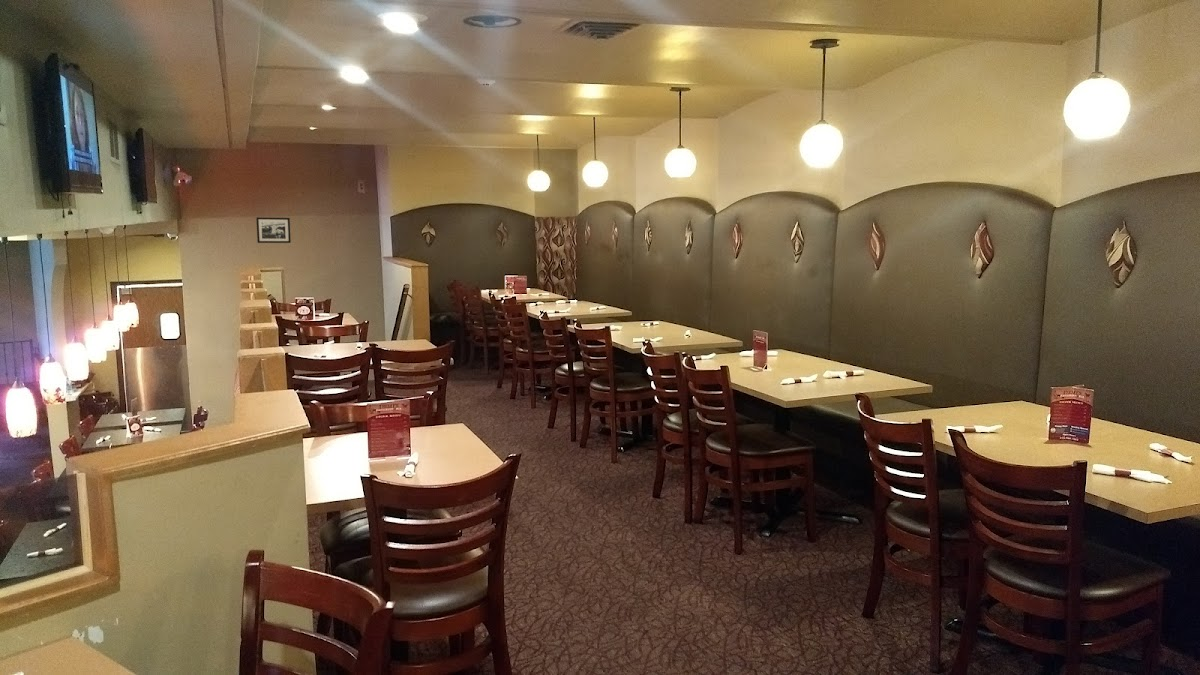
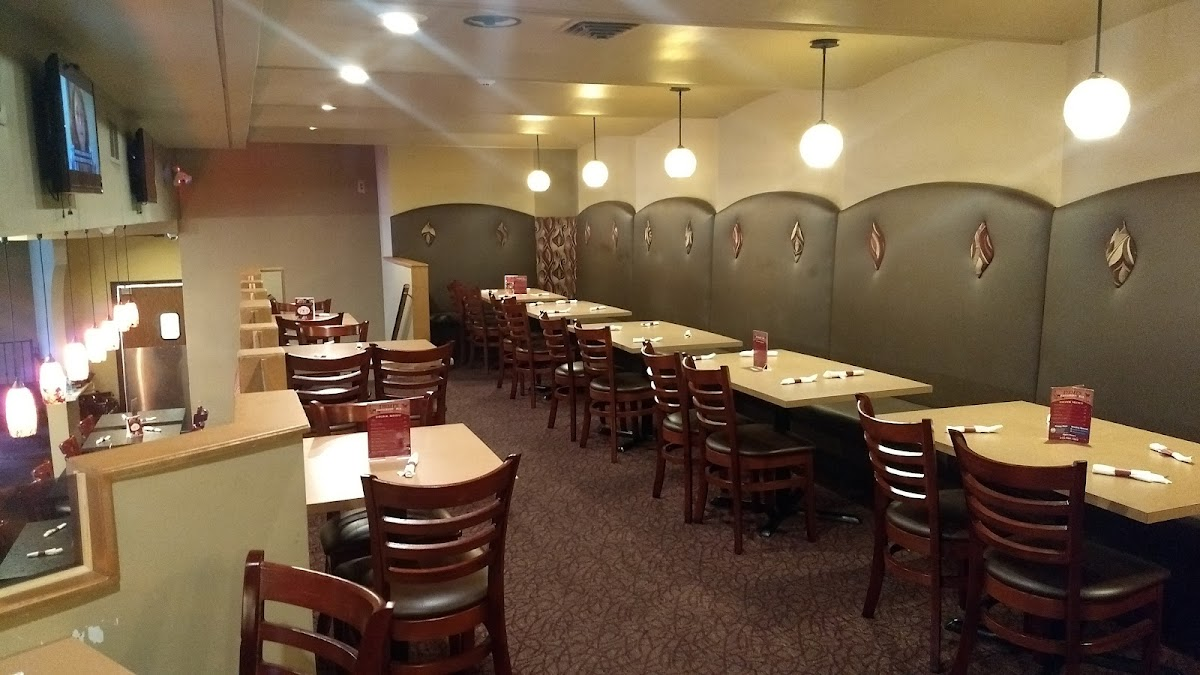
- picture frame [255,216,292,244]
